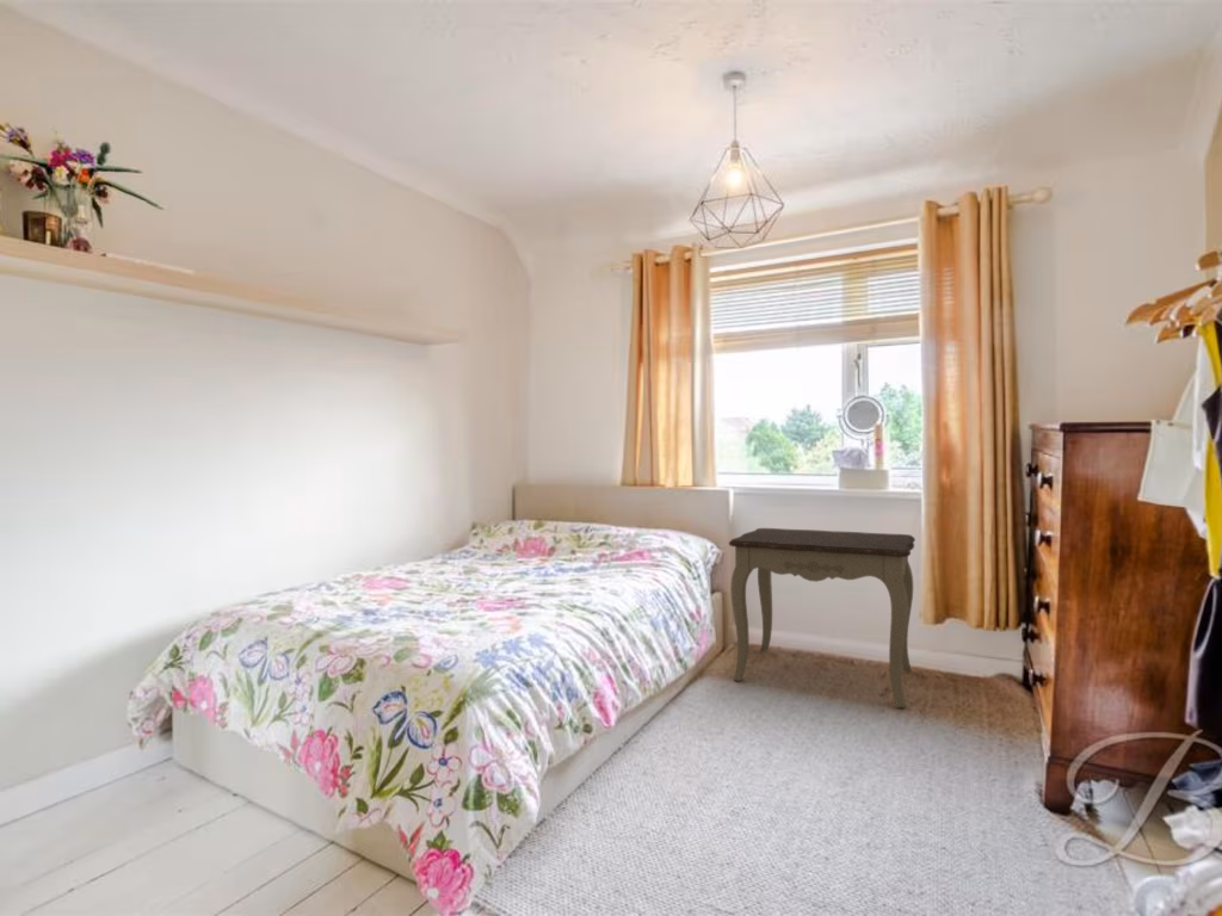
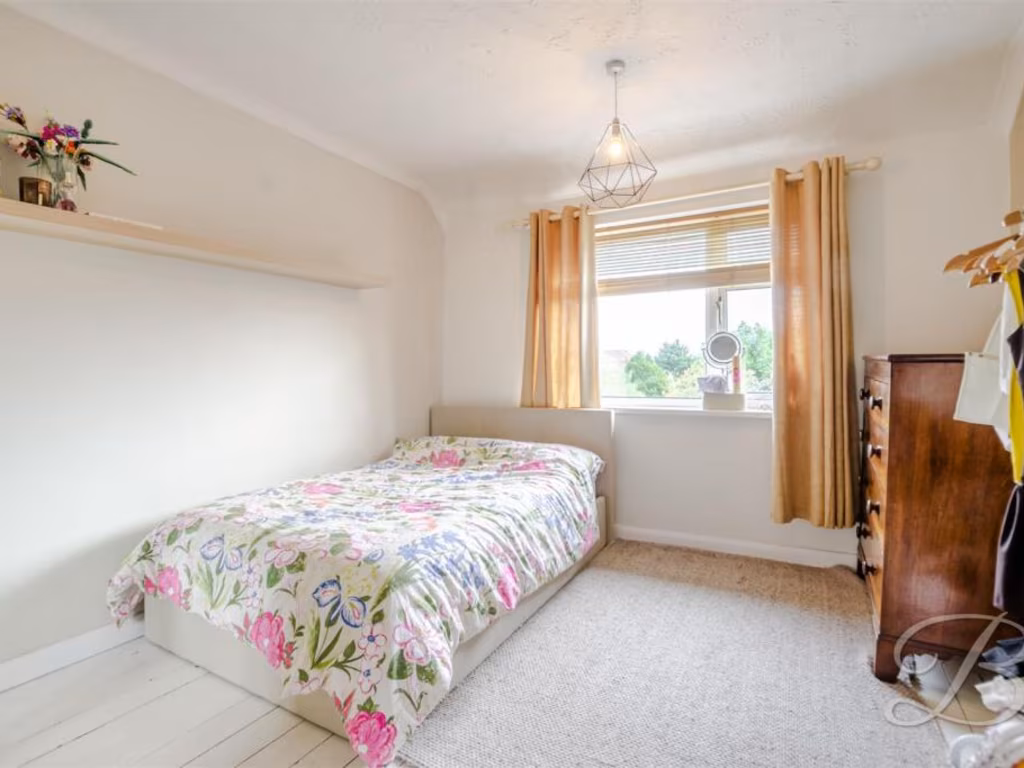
- side table [728,527,916,710]
